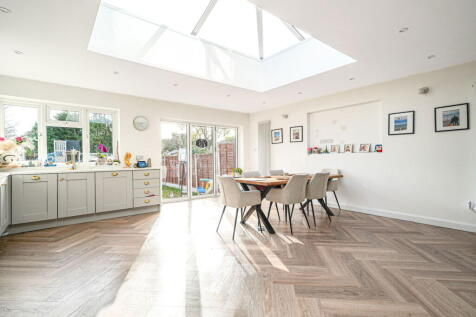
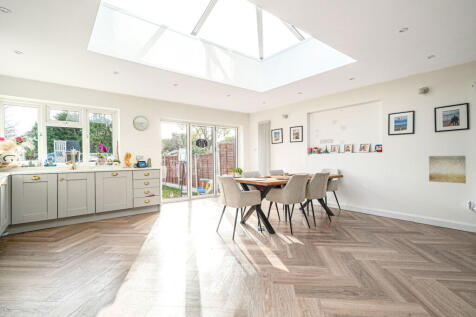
+ wall art [428,155,467,184]
